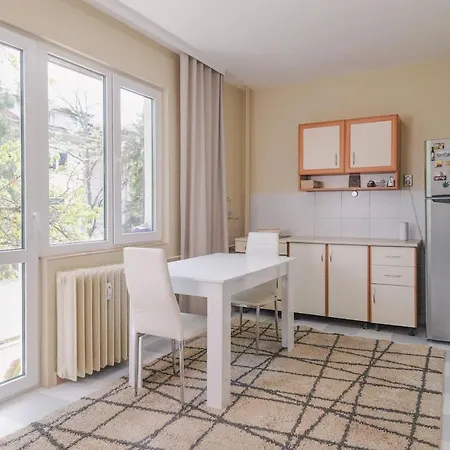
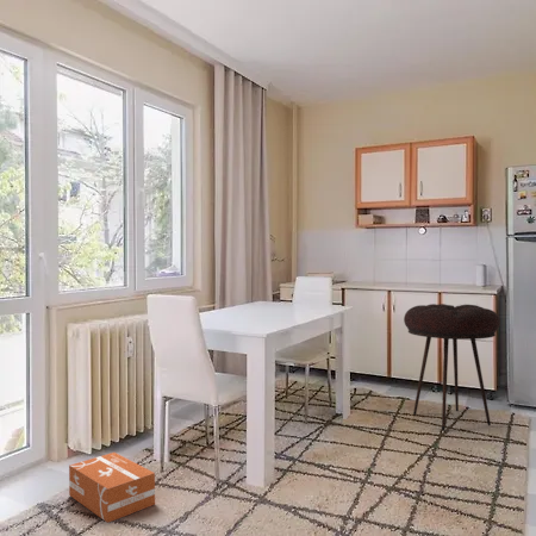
+ stool [403,303,501,431]
+ cardboard box [68,451,156,524]
